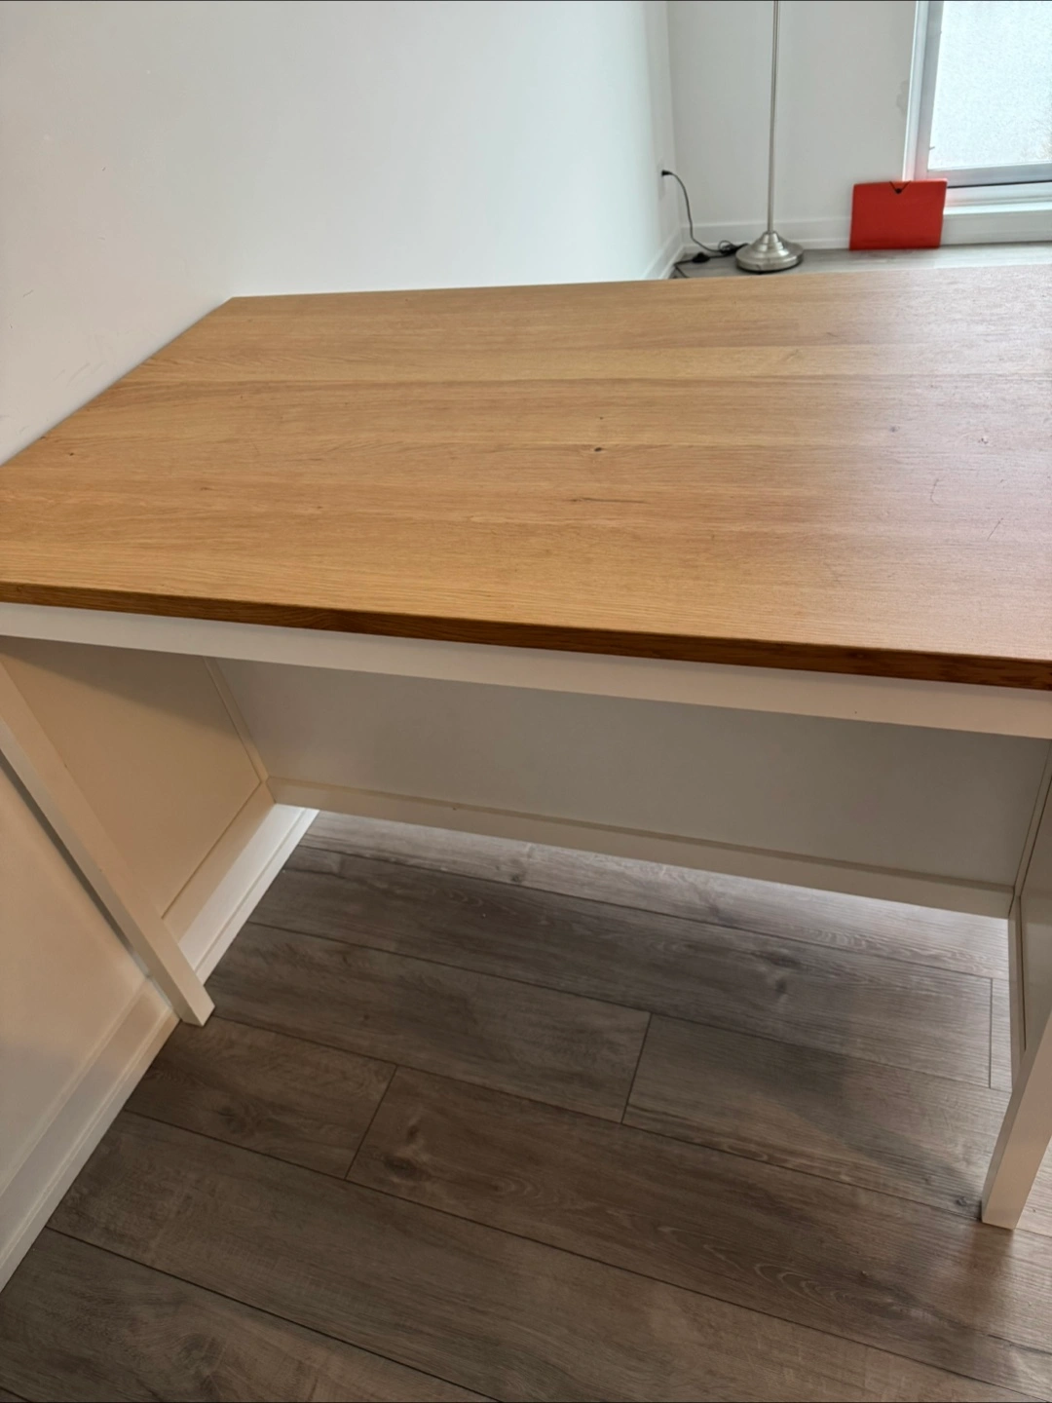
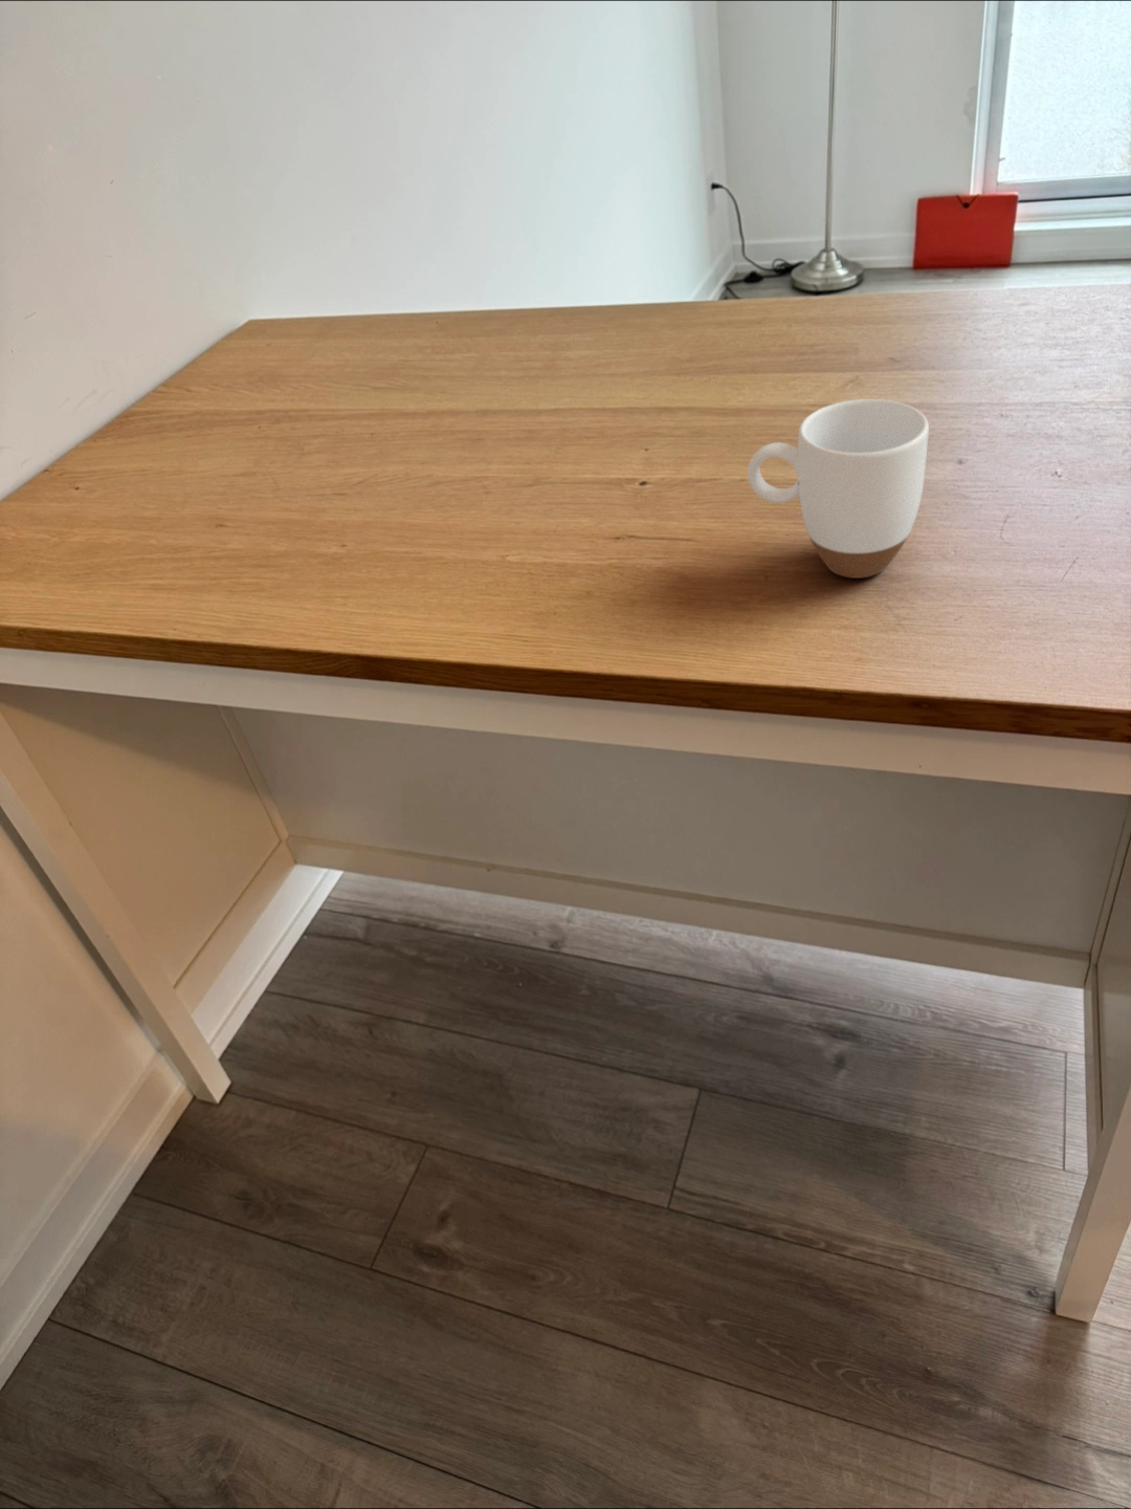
+ mug [746,398,930,580]
